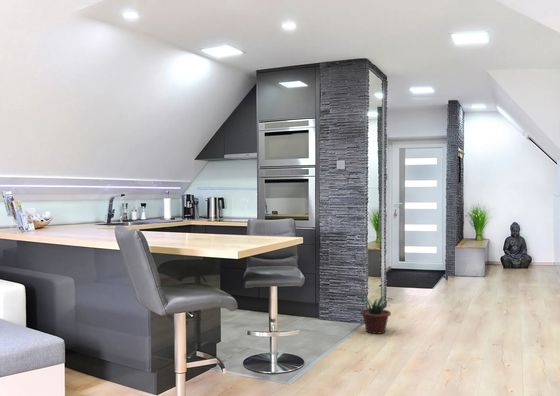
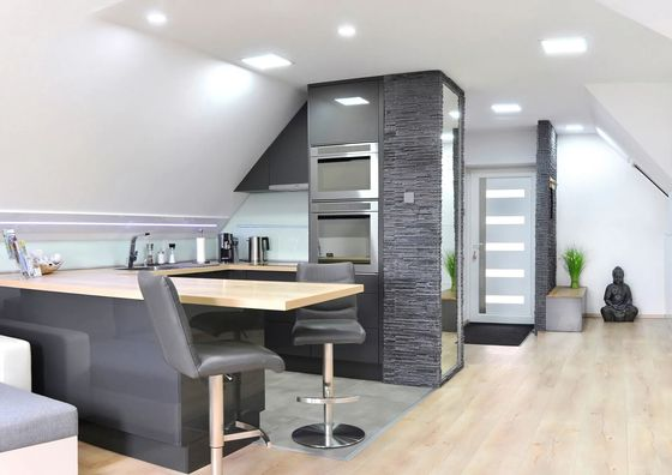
- potted plant [357,294,395,335]
